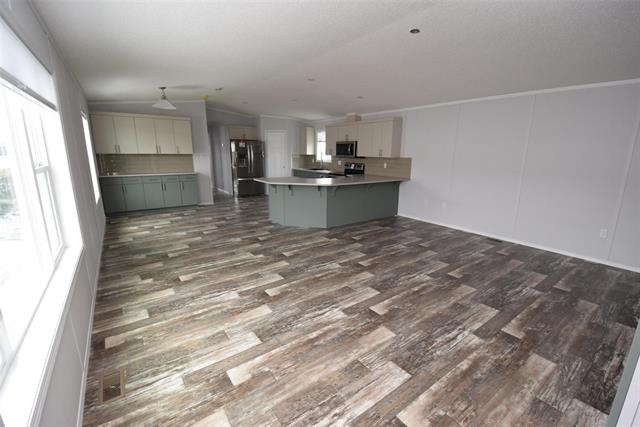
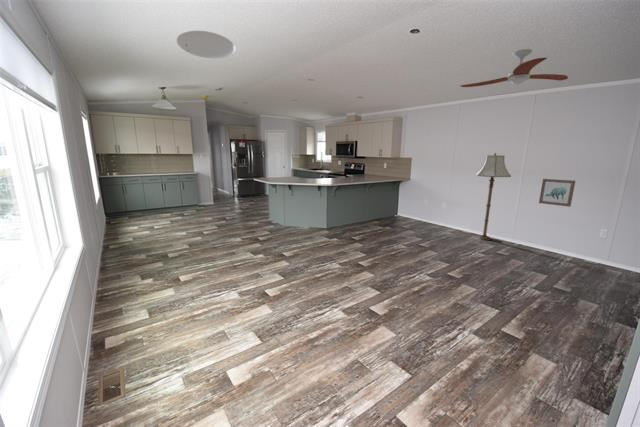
+ wall art [538,178,576,208]
+ ceiling fan [459,48,569,88]
+ ceiling light [176,30,236,60]
+ floor lamp [475,152,512,241]
